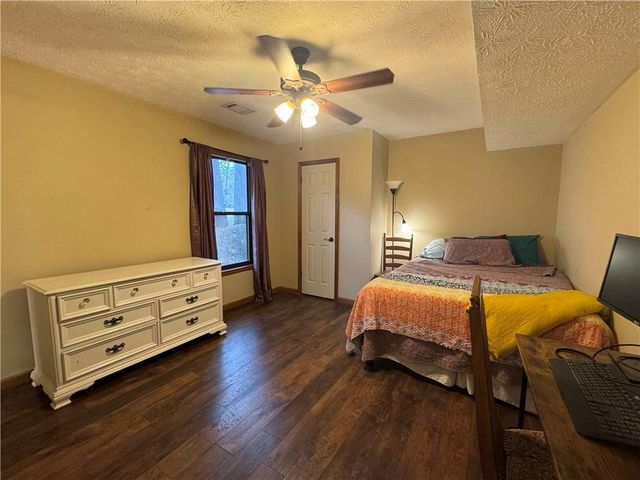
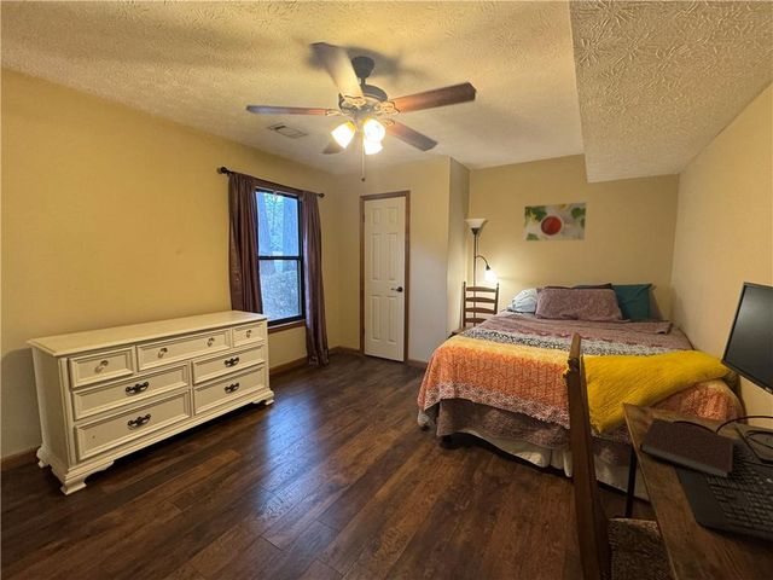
+ notebook [639,417,734,478]
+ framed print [522,201,588,242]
